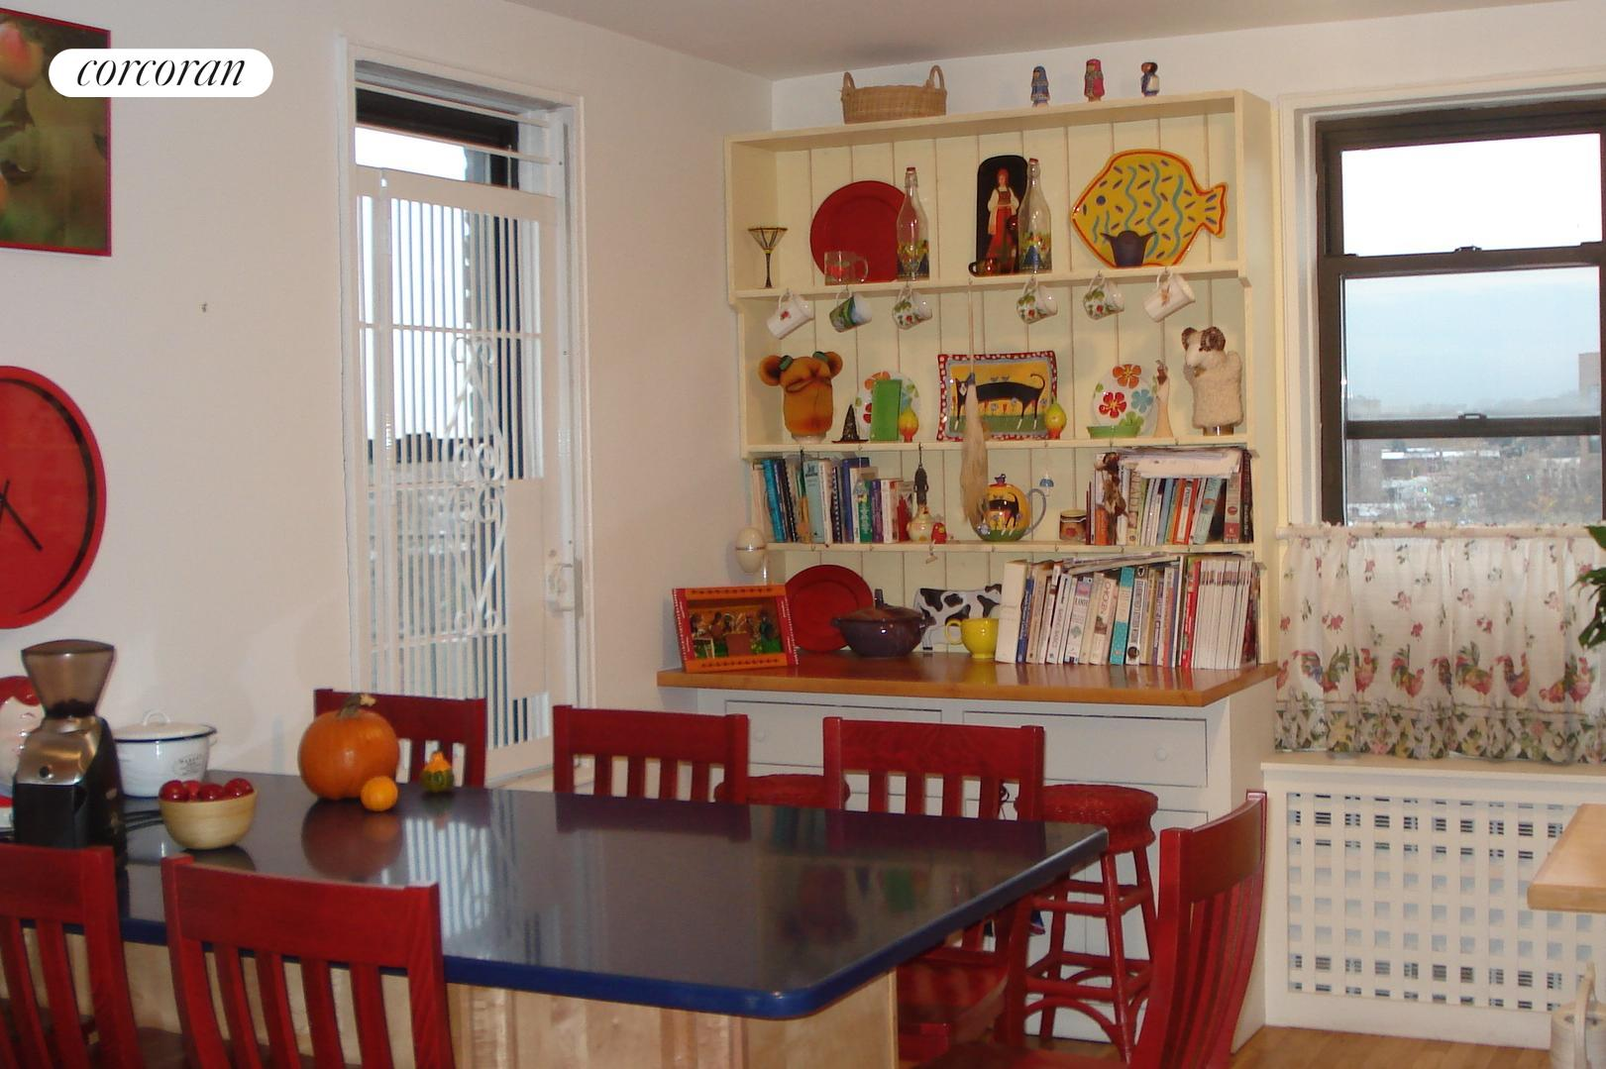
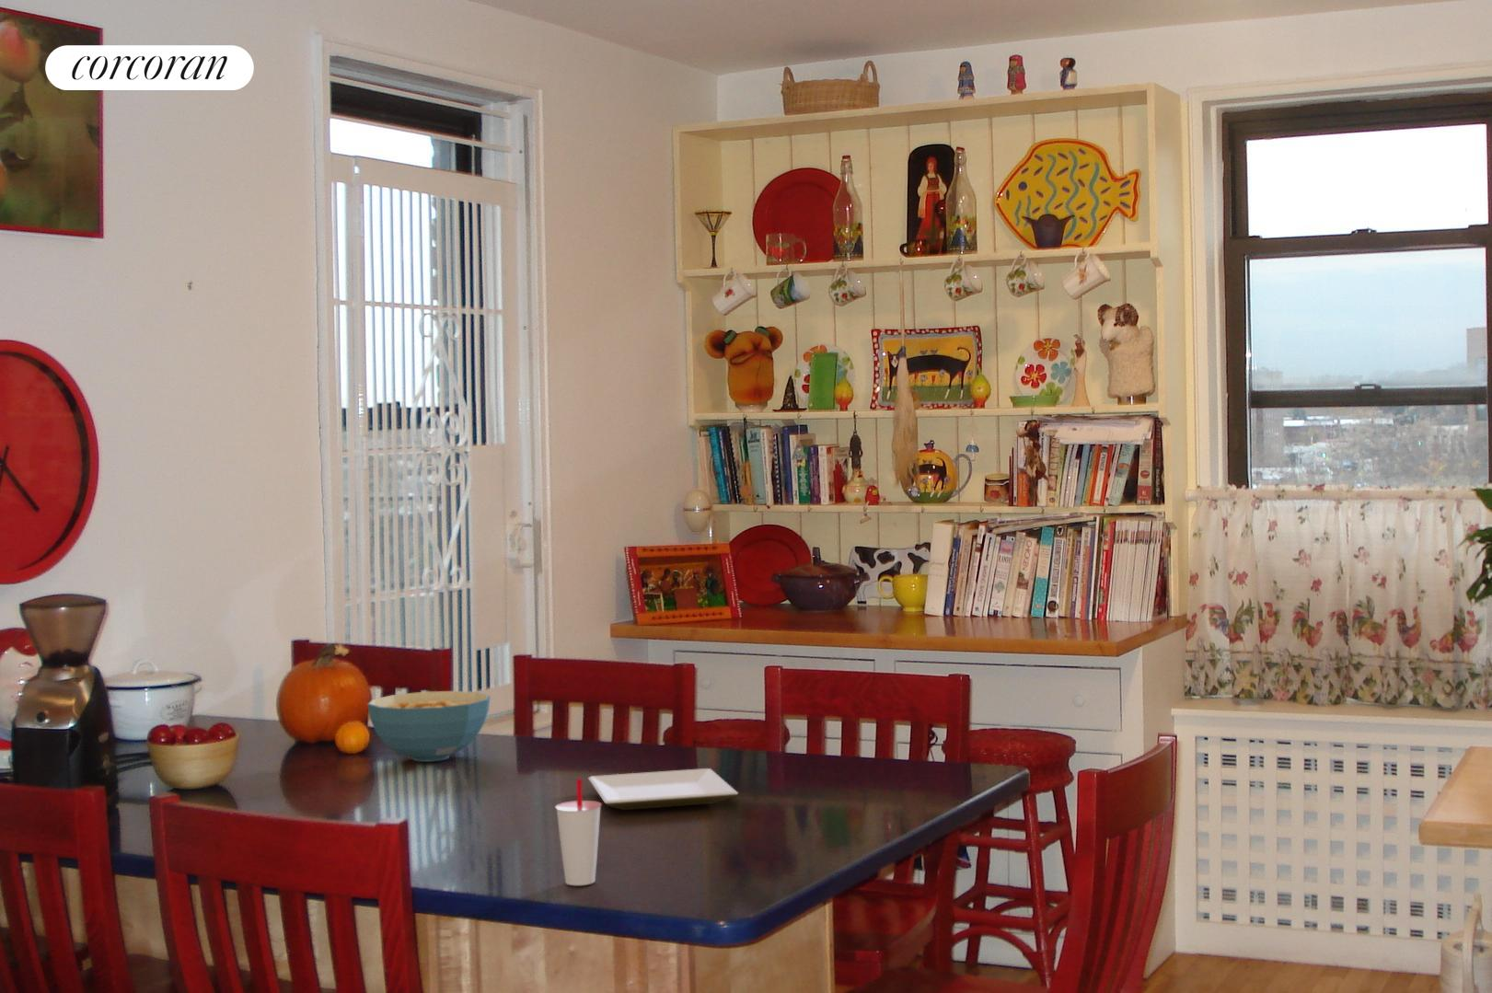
+ plate [587,768,739,811]
+ cereal bowl [366,690,491,762]
+ cup [554,778,603,887]
